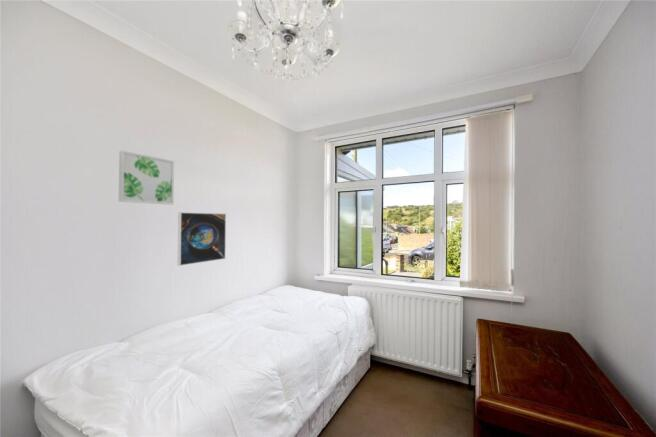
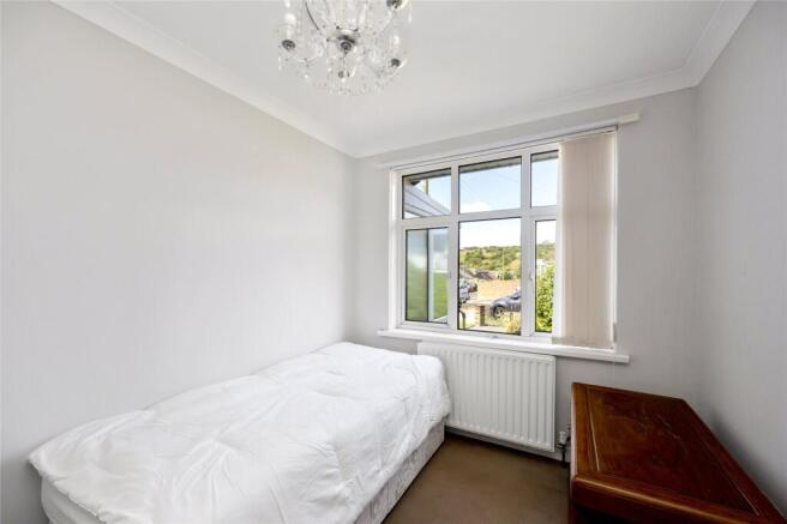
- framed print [177,211,227,267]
- wall art [118,150,175,206]
